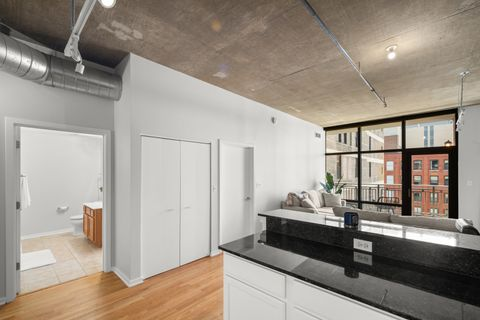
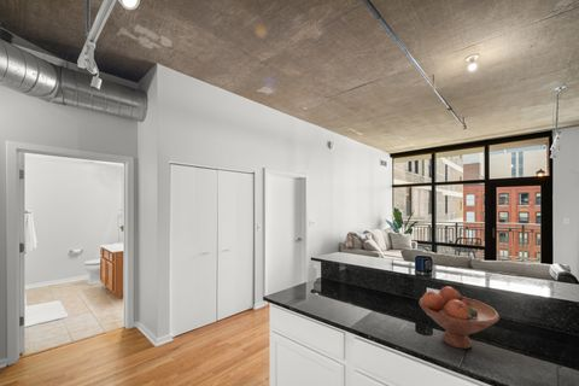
+ fruit bowl [417,286,501,350]
